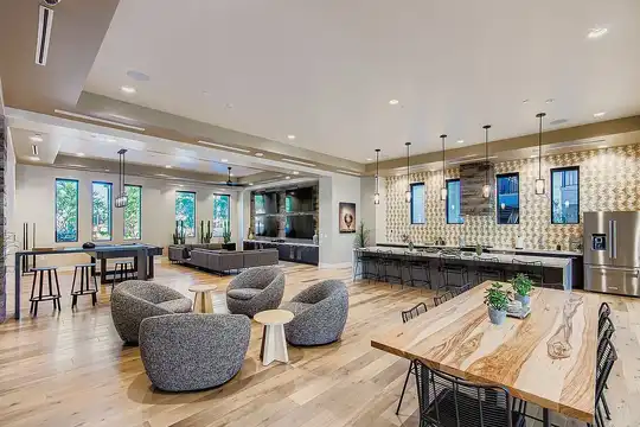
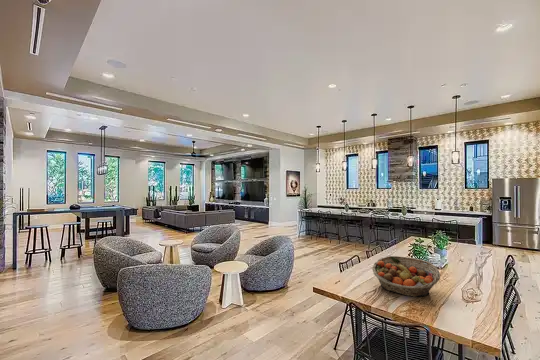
+ fruit basket [371,255,441,298]
